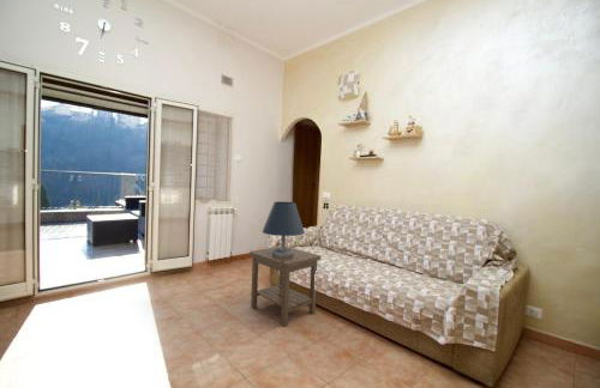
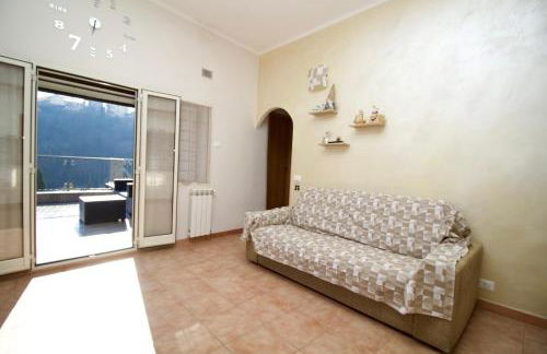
- table lamp [262,201,306,257]
- side table [248,245,322,327]
